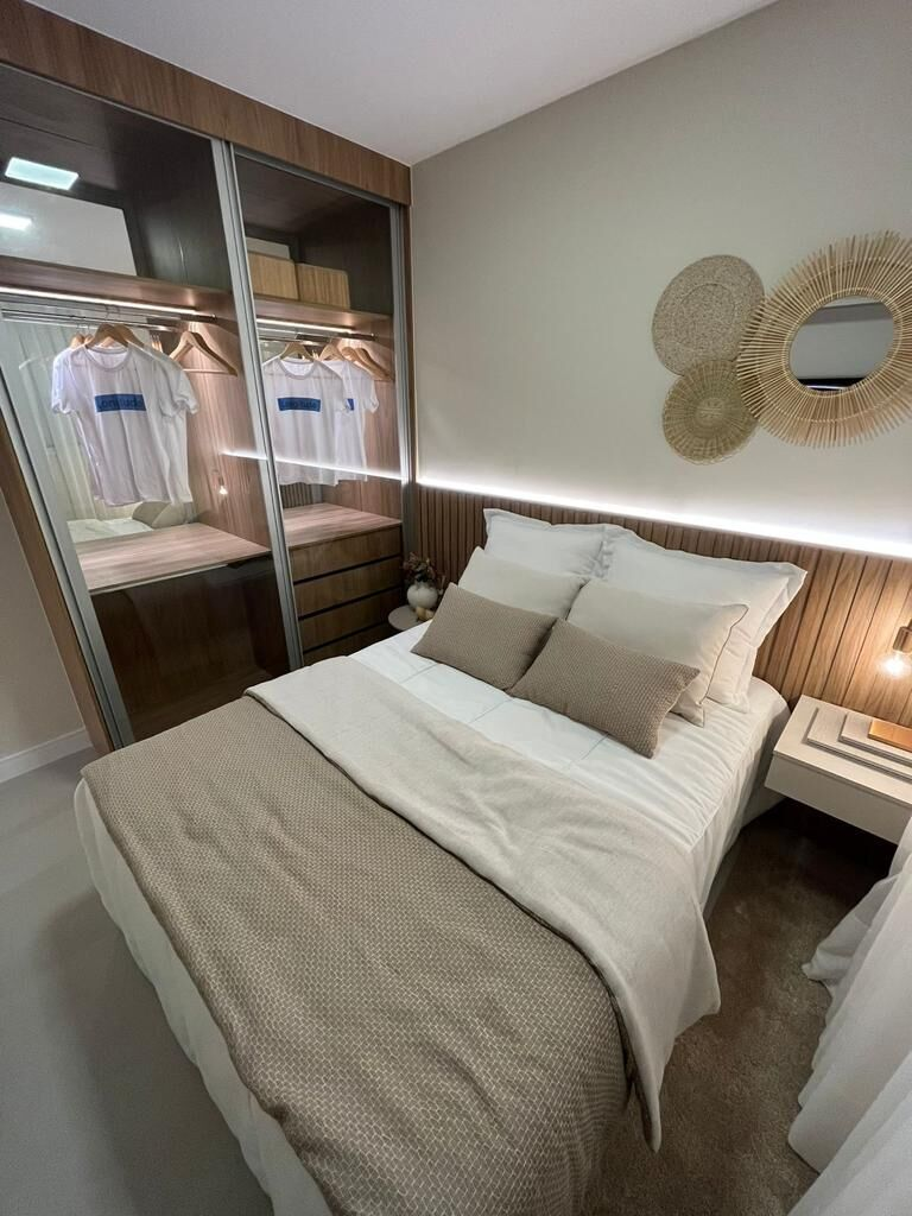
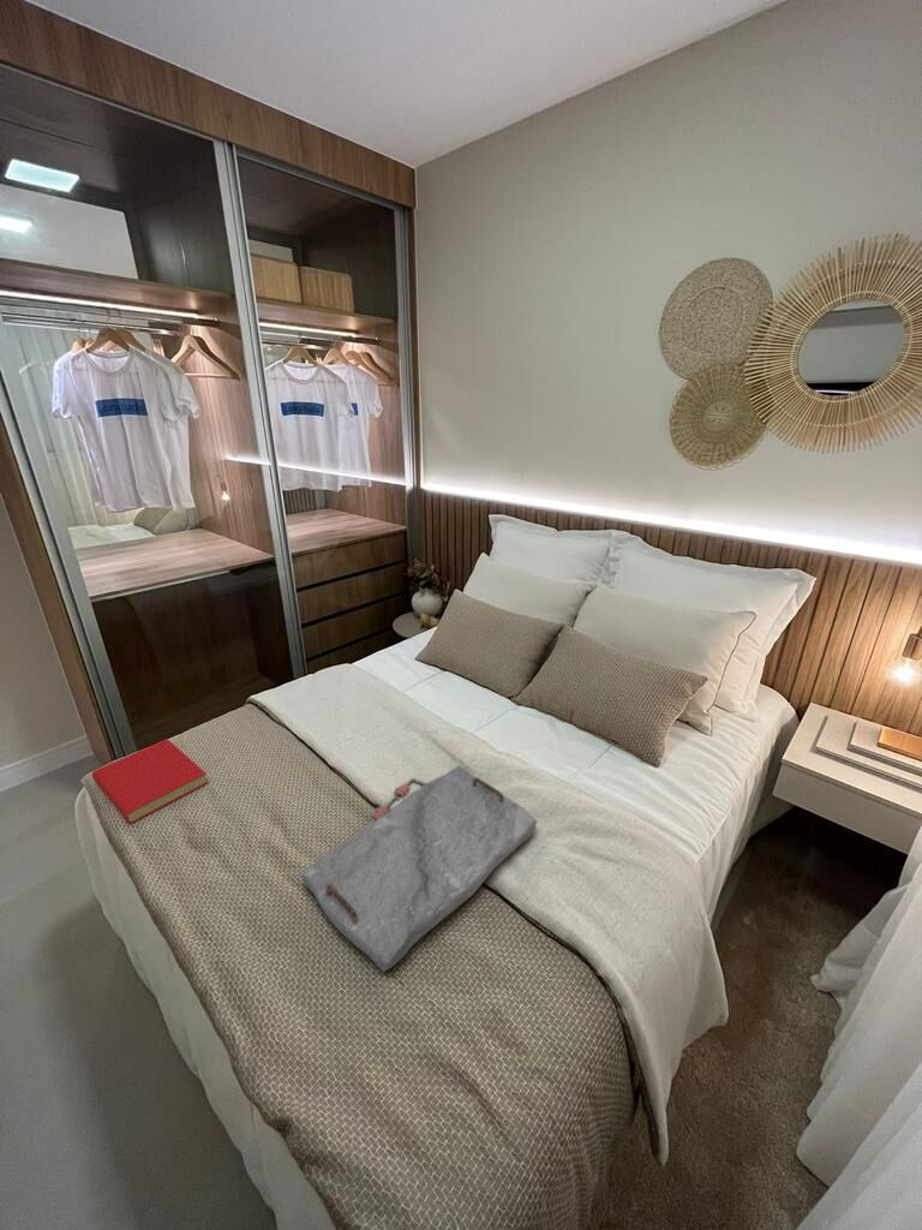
+ serving tray [300,764,538,973]
+ book [91,738,209,824]
